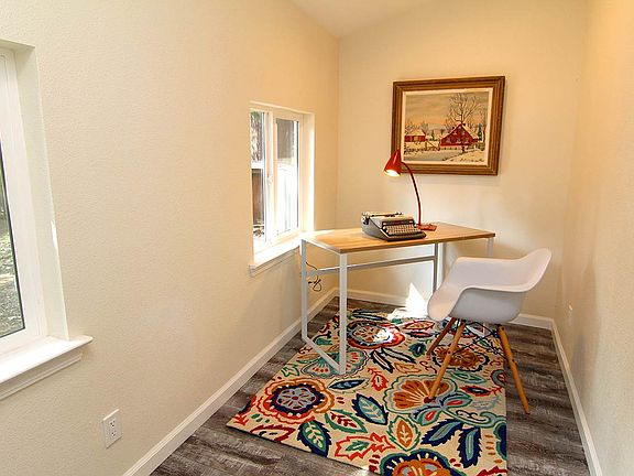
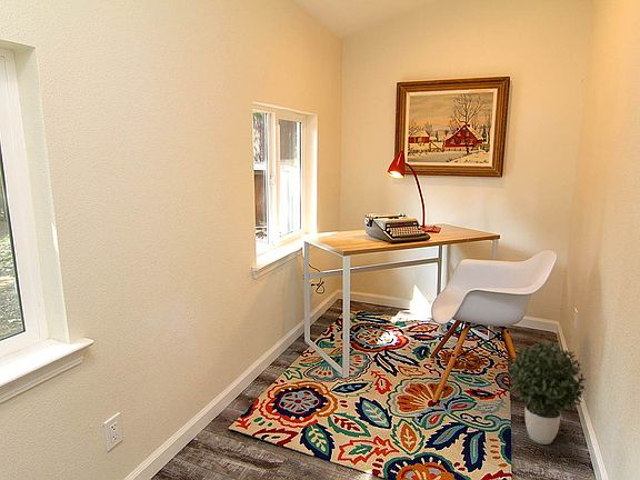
+ potted plant [506,340,587,446]
